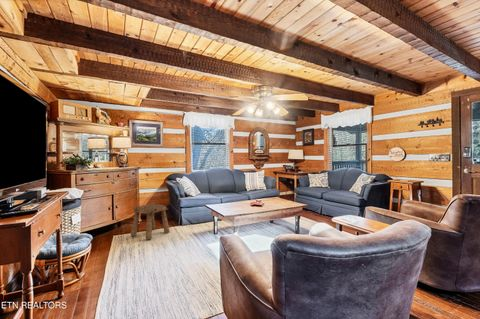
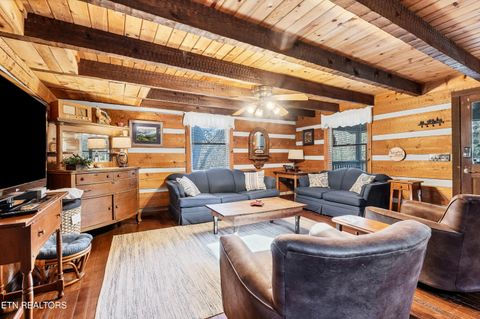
- stool [130,203,171,240]
